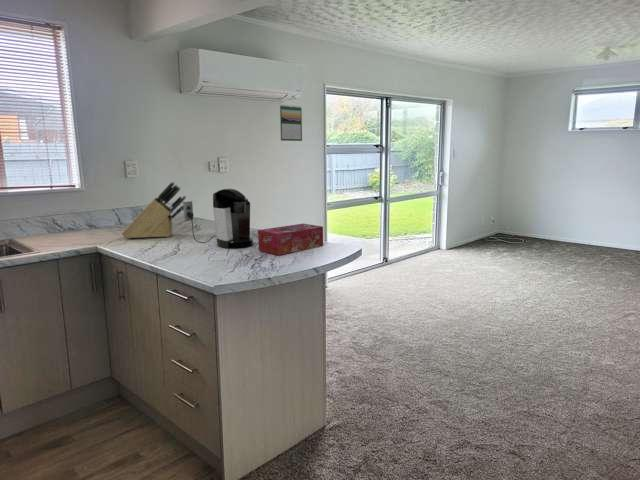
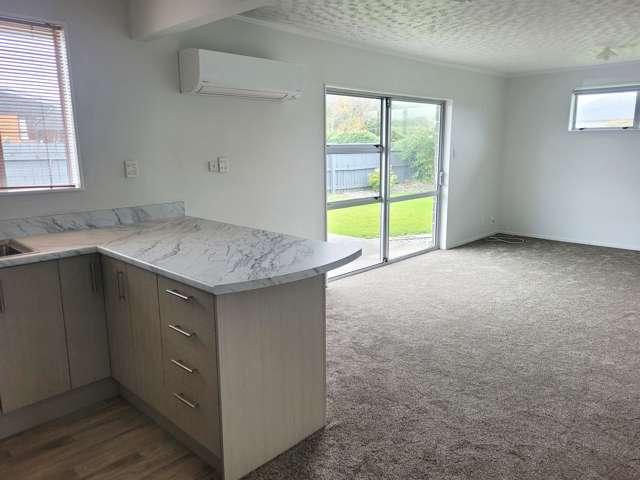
- calendar [279,104,303,142]
- knife block [121,181,187,239]
- coffee maker [182,188,254,249]
- tissue box [257,223,324,256]
